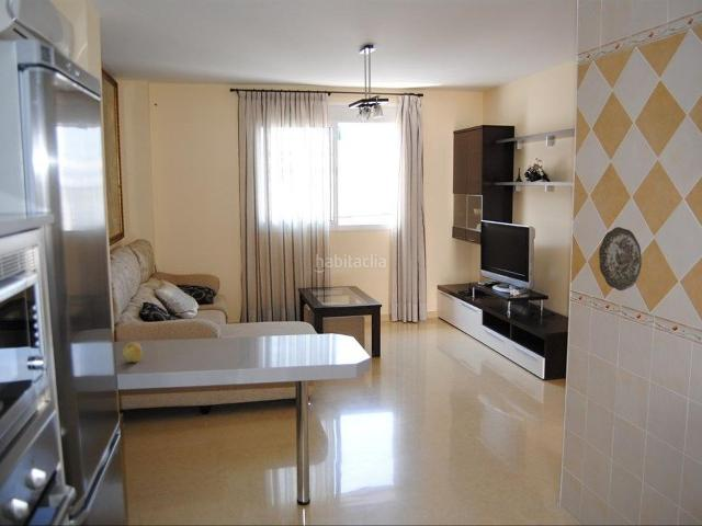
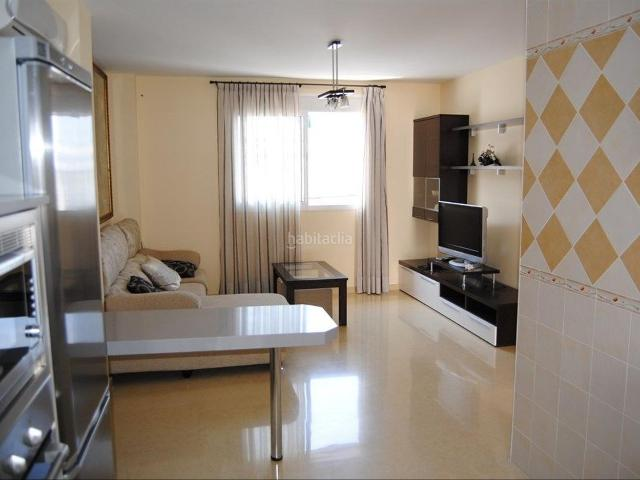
- decorative plate [598,226,643,291]
- apple [122,342,143,363]
